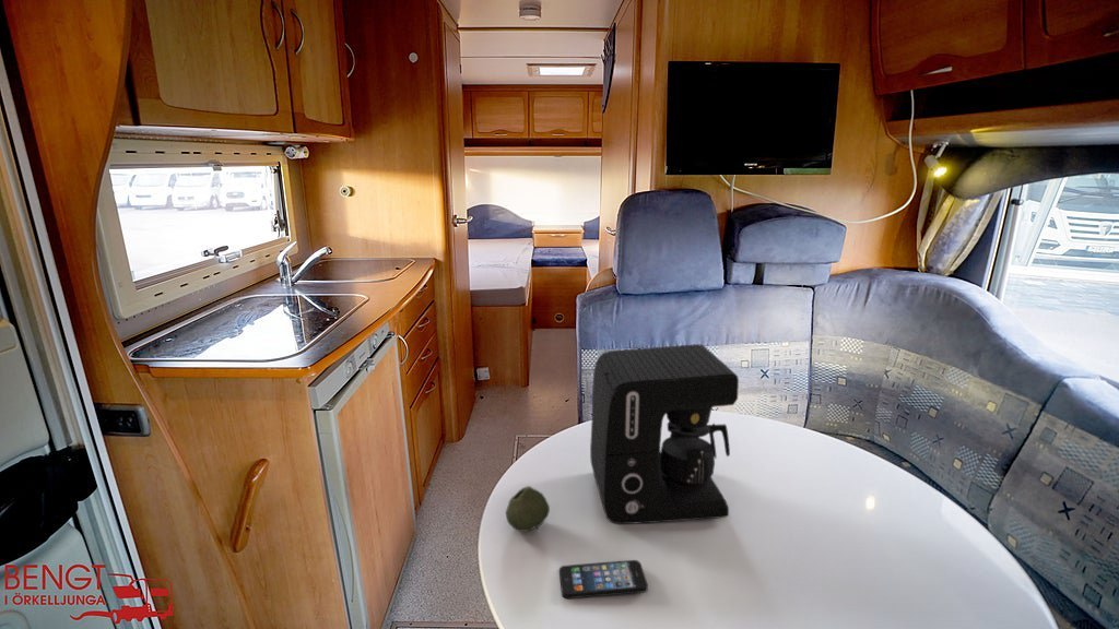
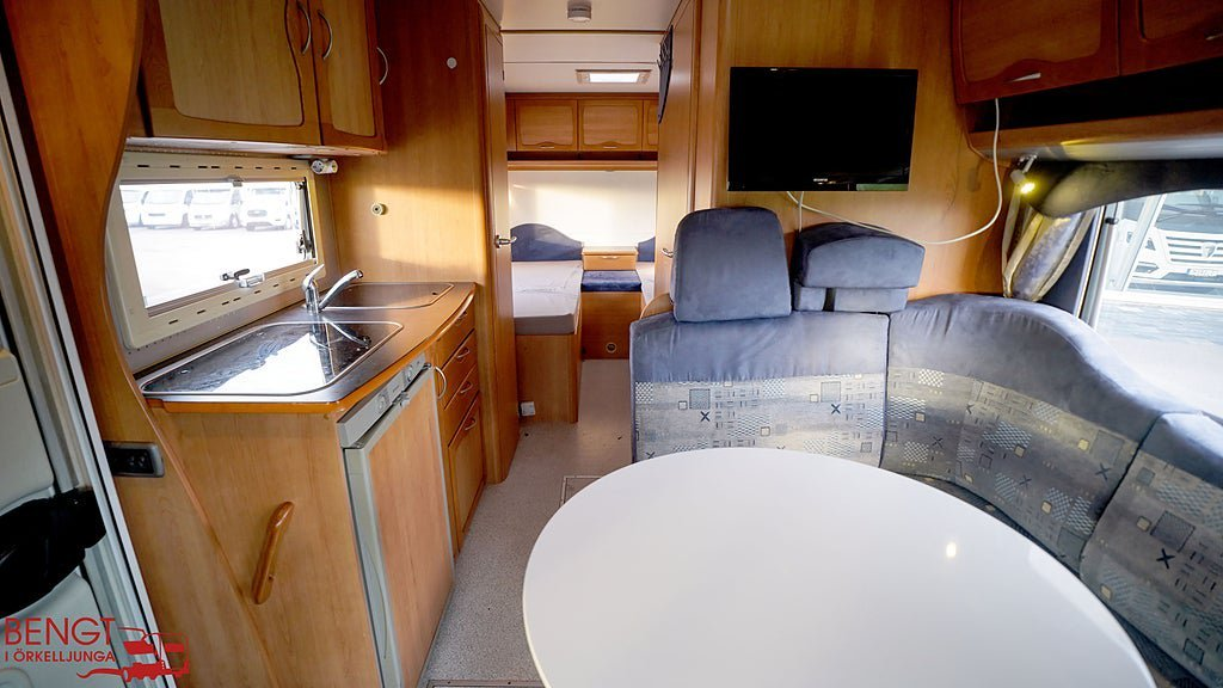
- smartphone [558,559,649,600]
- fruit [505,485,551,533]
- coffee maker [589,343,740,525]
